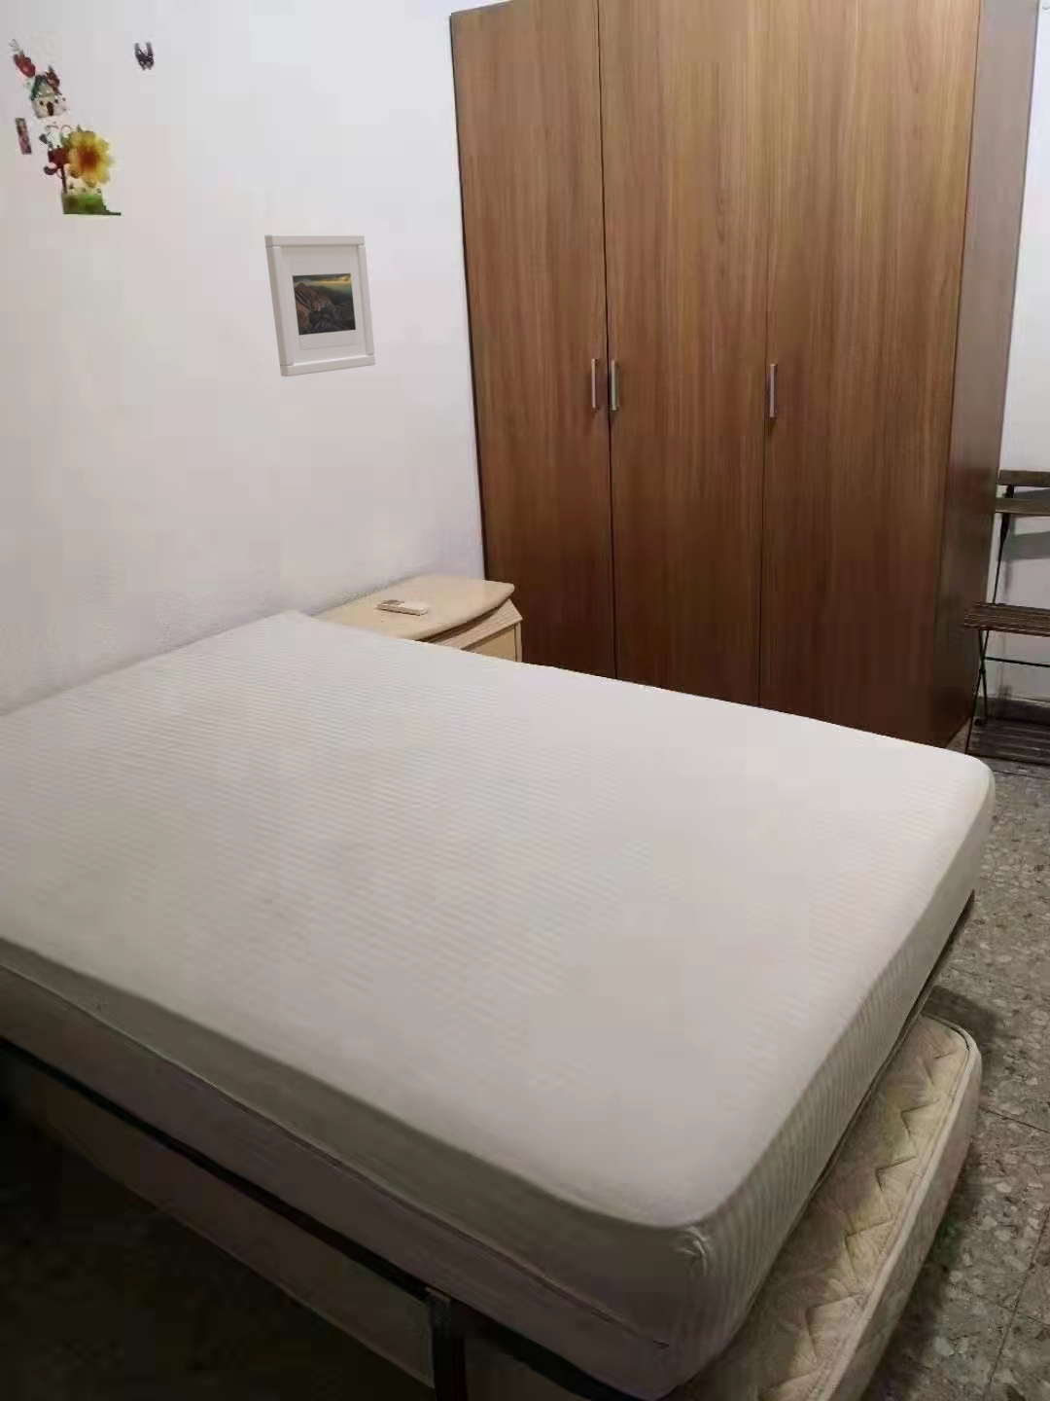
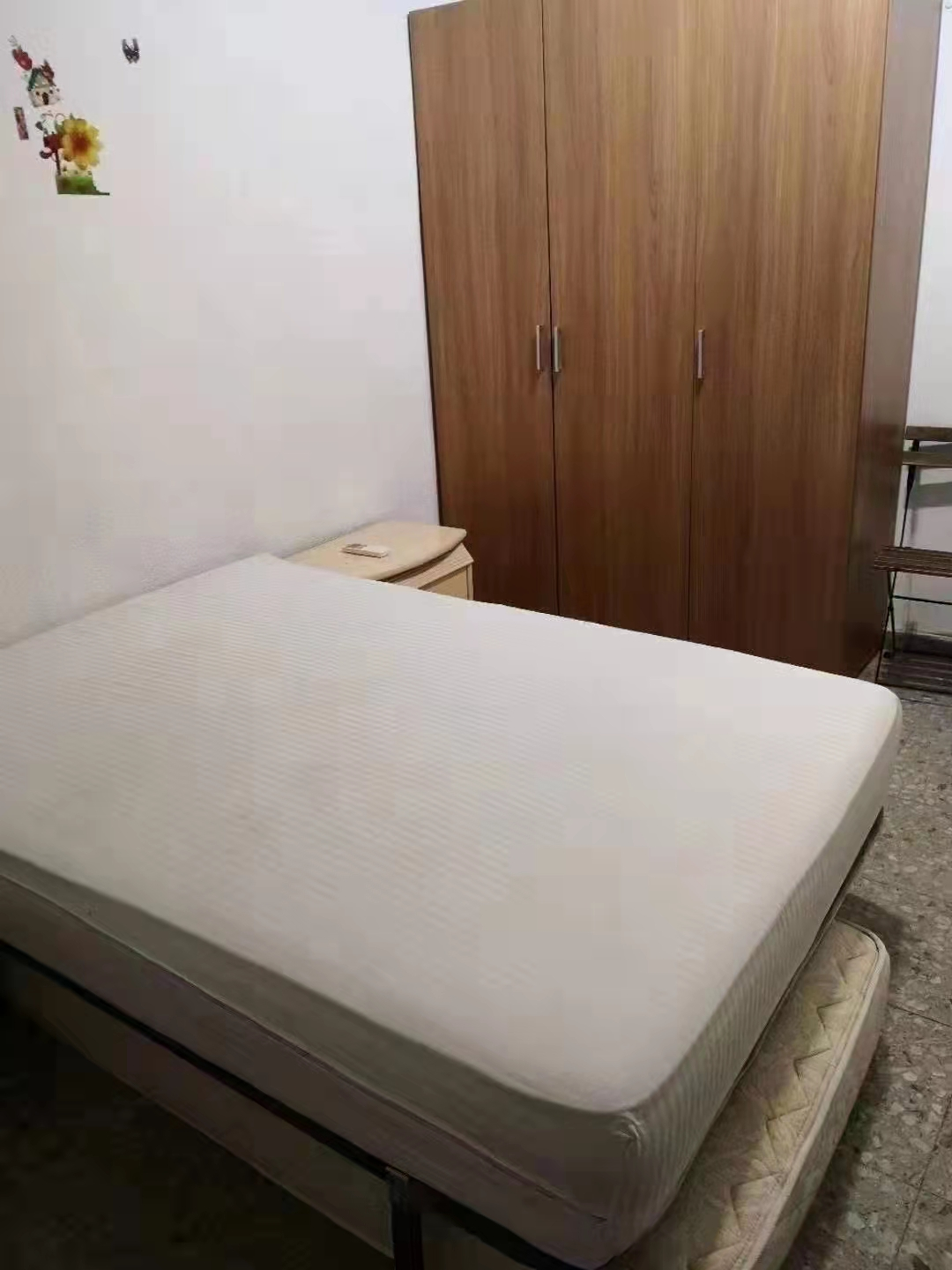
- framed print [264,234,376,377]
